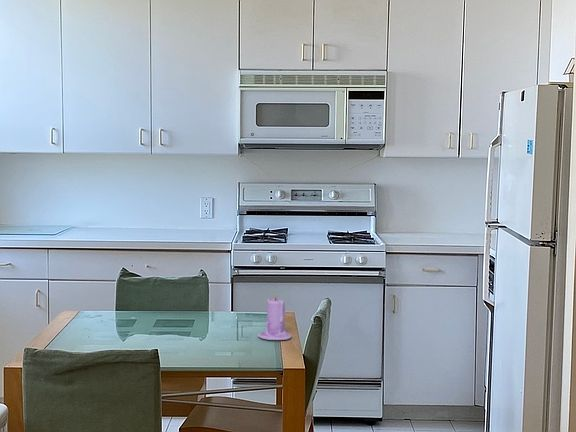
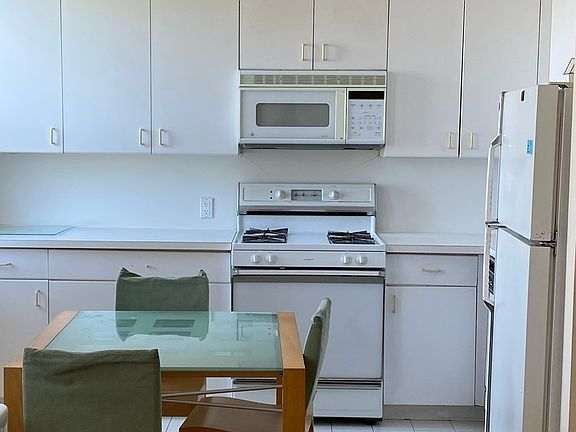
- candle [257,294,292,341]
